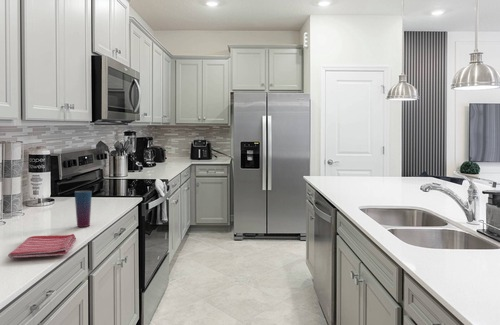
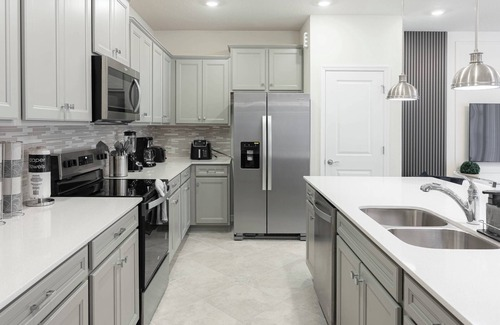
- dish towel [7,233,77,259]
- cup [74,190,93,228]
